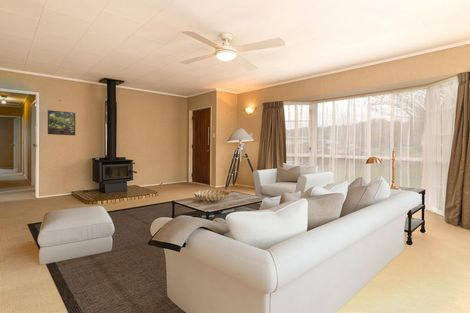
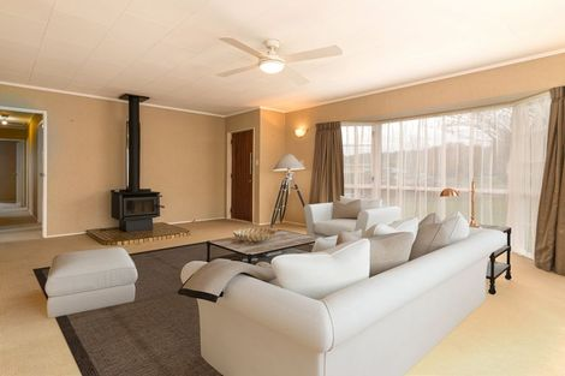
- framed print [47,109,76,136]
